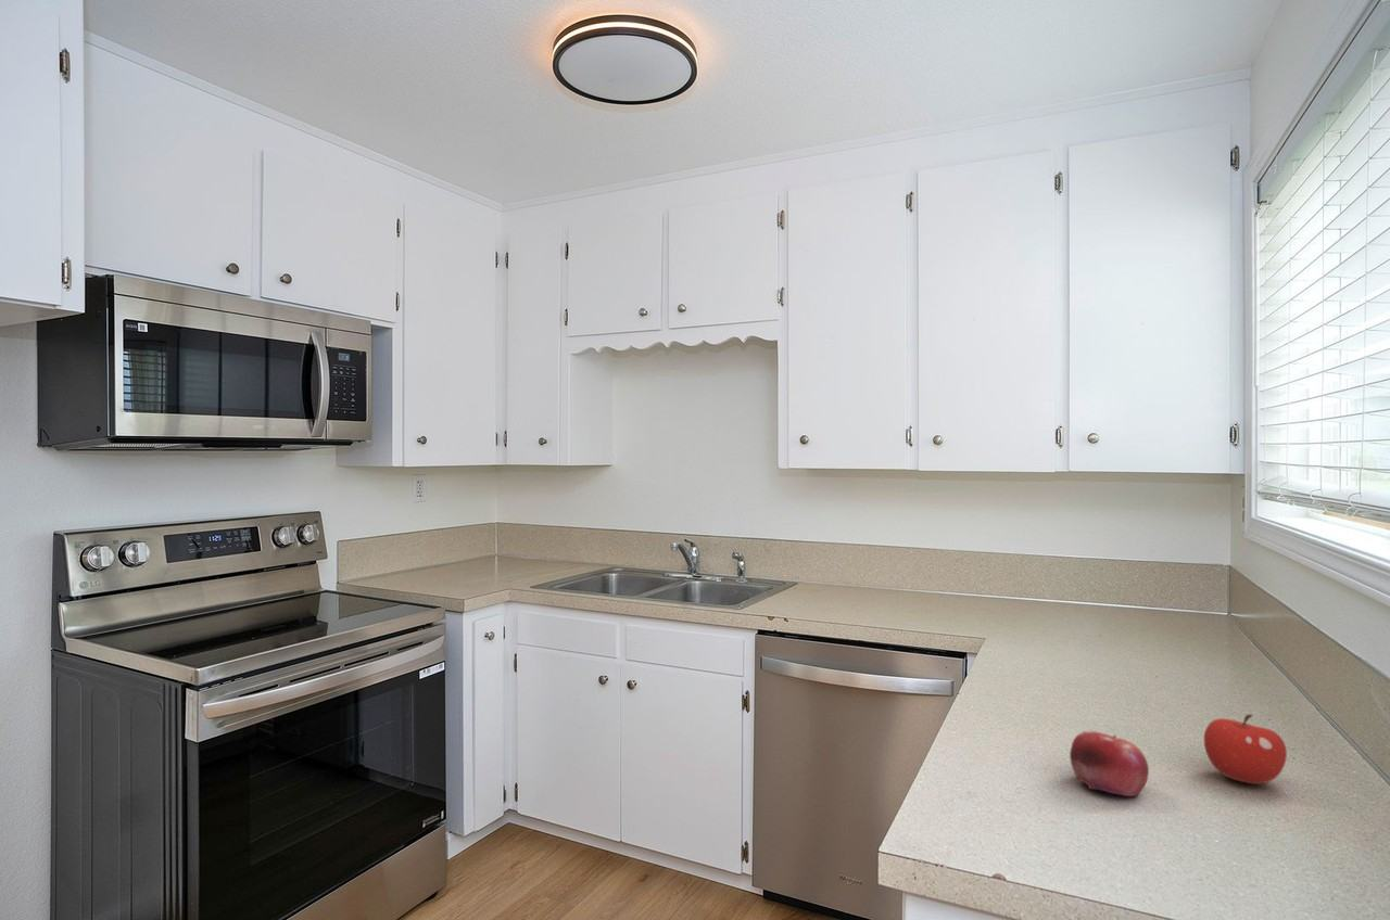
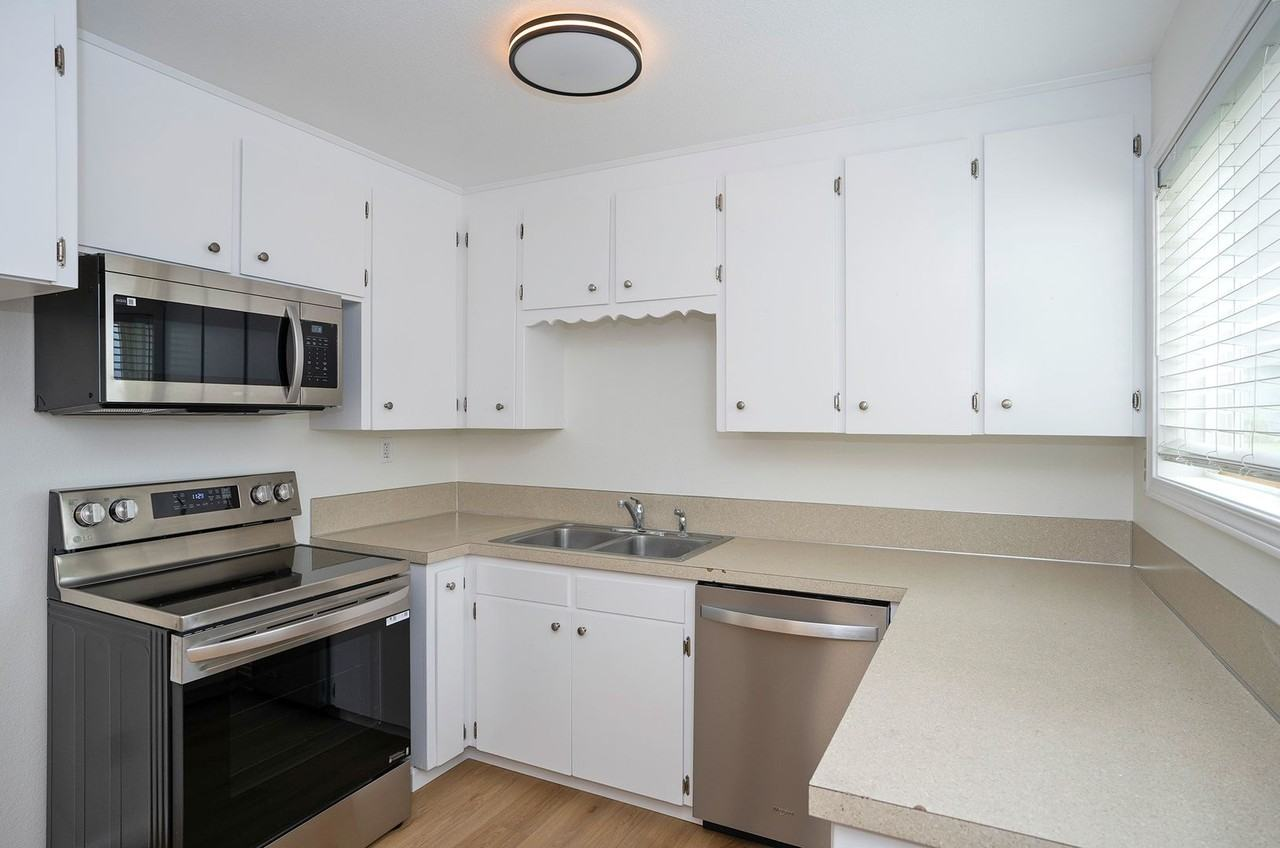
- fruit [1069,729,1150,797]
- fruit [1203,713,1288,785]
